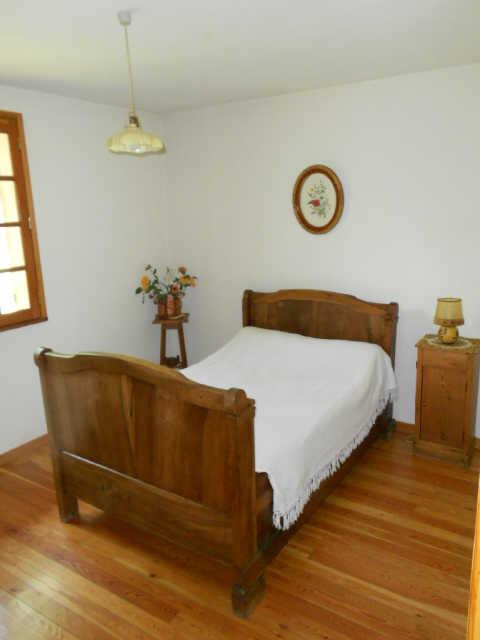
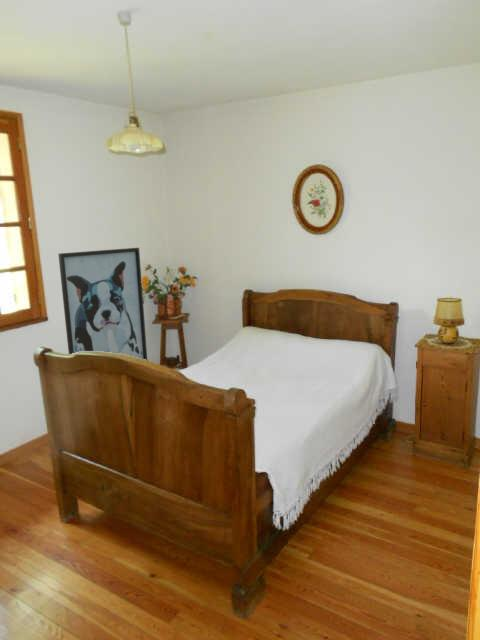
+ wall art [57,247,148,361]
